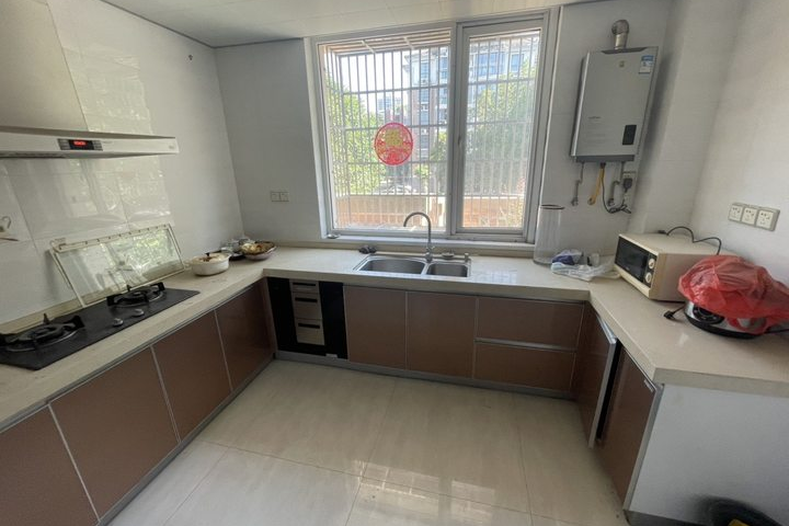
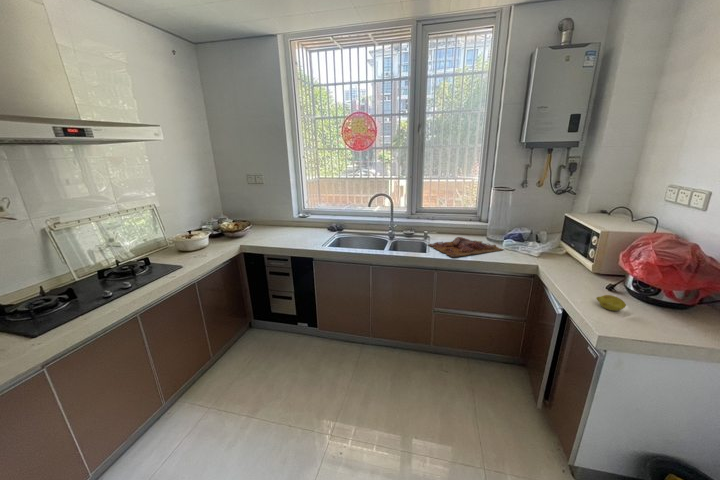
+ cutting board [426,236,505,258]
+ fruit [595,294,627,312]
